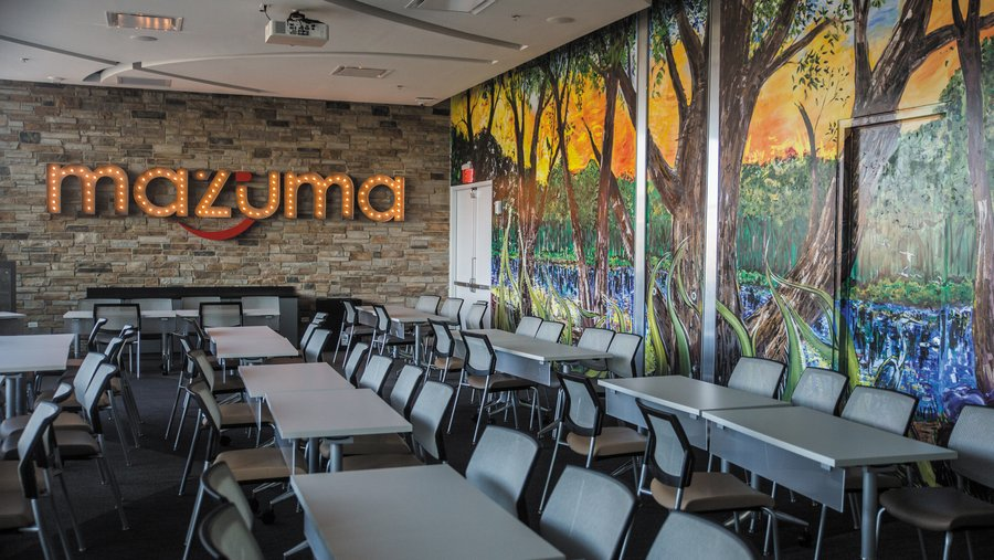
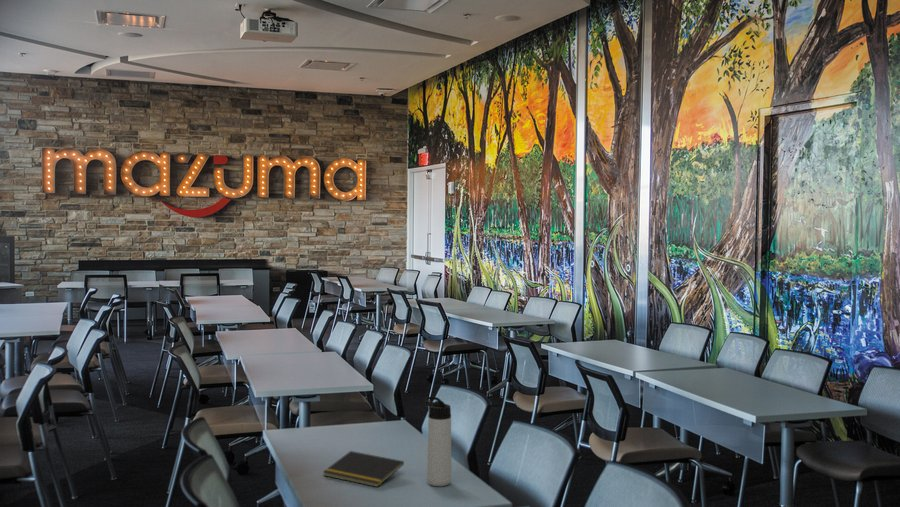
+ thermos bottle [425,396,452,487]
+ notepad [322,450,405,488]
